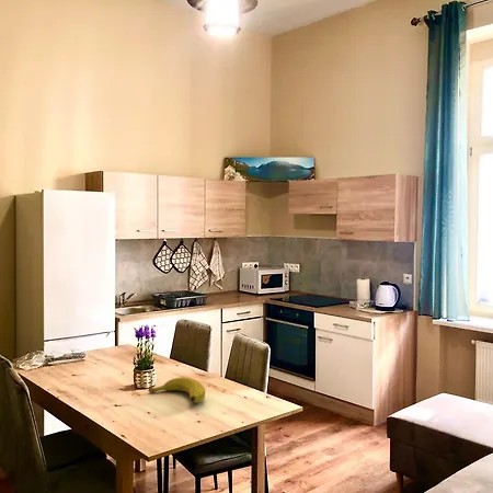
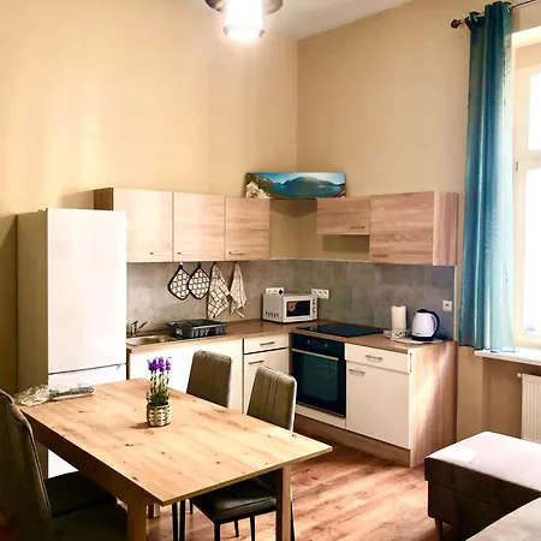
- banana [147,376,206,404]
